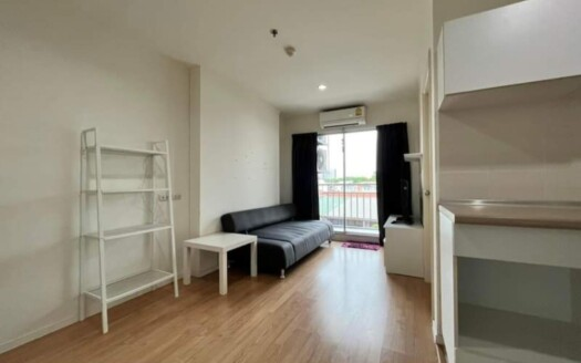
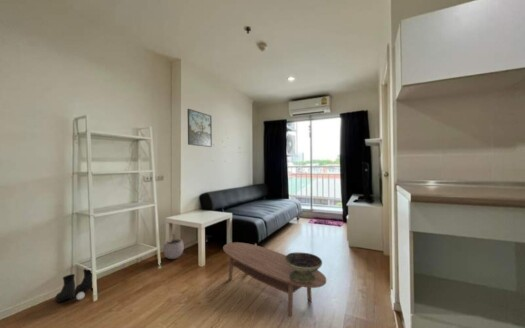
+ boots [54,266,94,303]
+ coffee table [222,241,327,317]
+ plant pot [162,235,185,260]
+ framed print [187,108,213,148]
+ decorative bowl [285,251,323,283]
